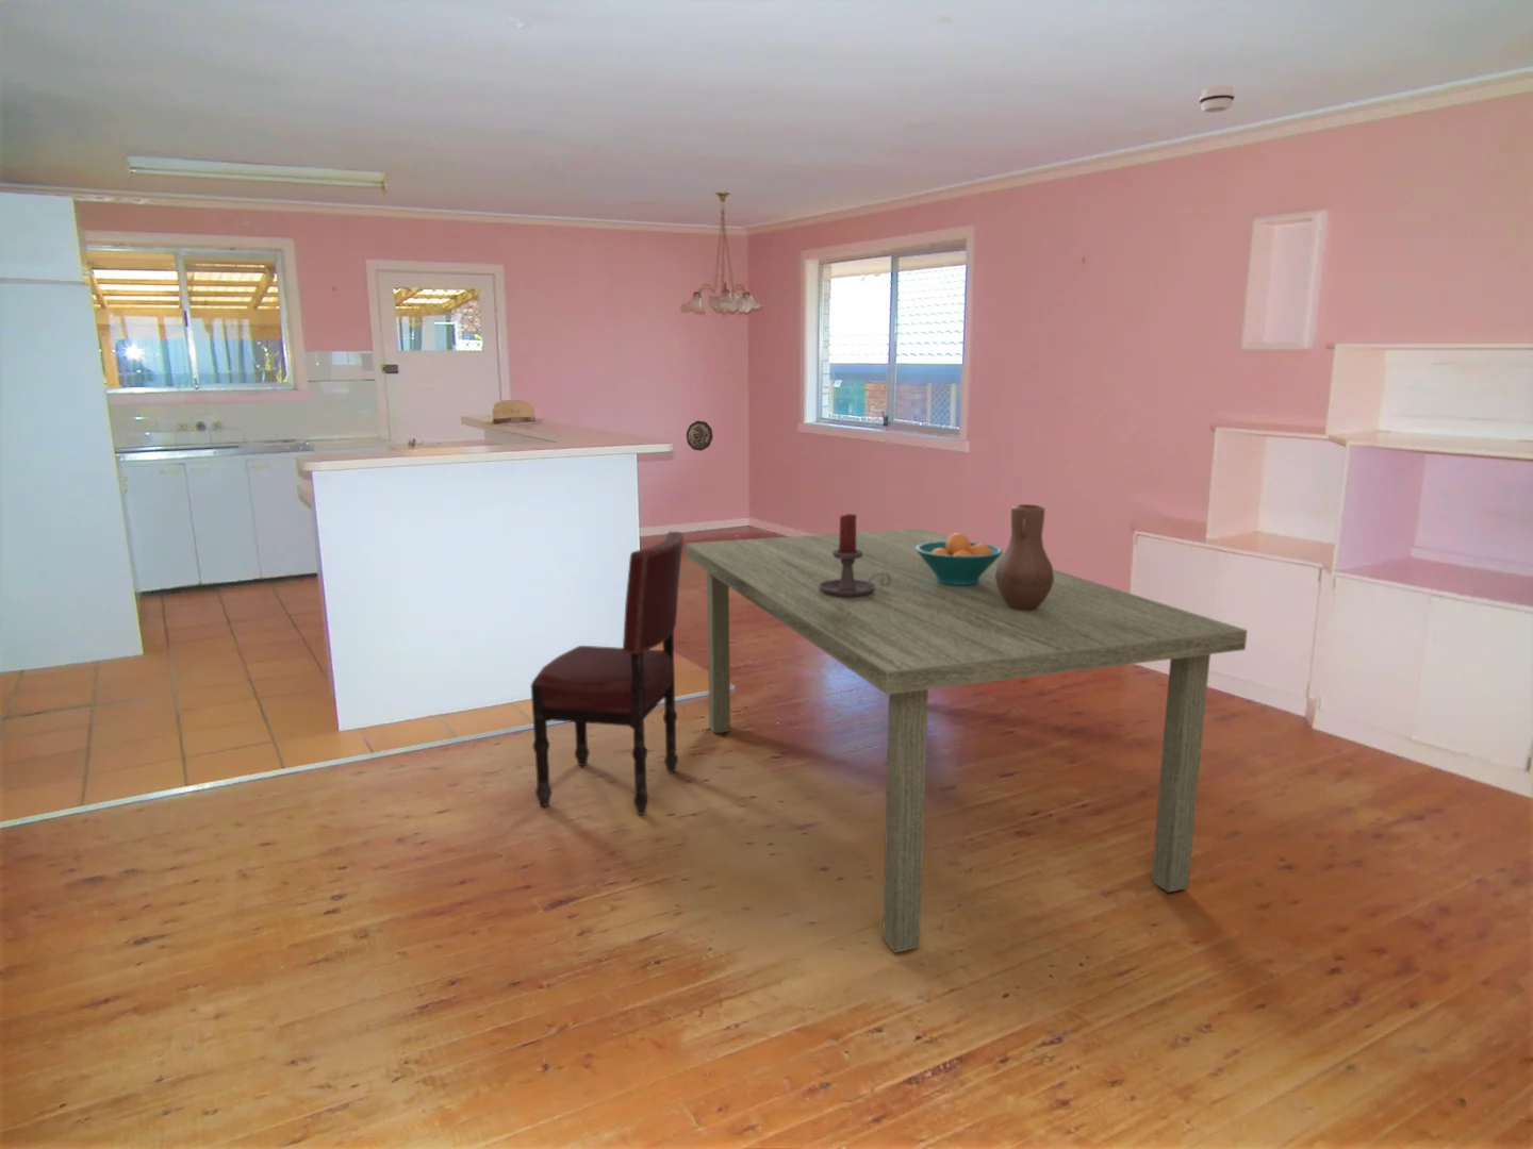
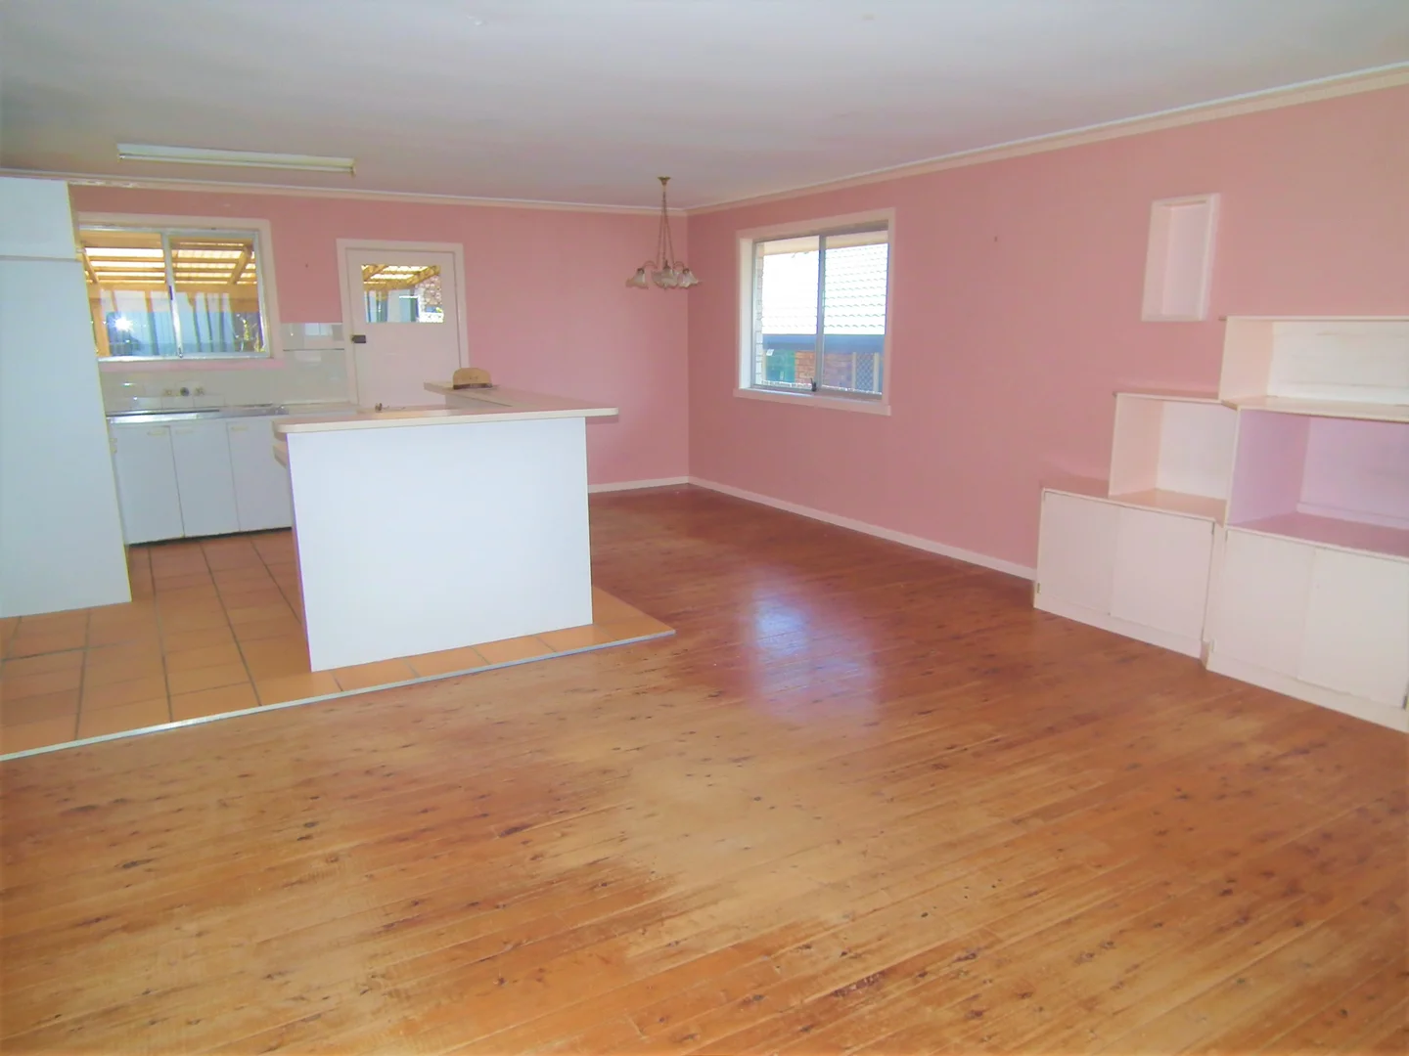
- fruit bowl [915,532,1004,587]
- smoke detector [1197,86,1236,113]
- dining chair [530,531,684,816]
- dining table [684,527,1249,953]
- vase [996,503,1054,611]
- decorative plate [686,420,715,453]
- candle holder [818,513,891,597]
